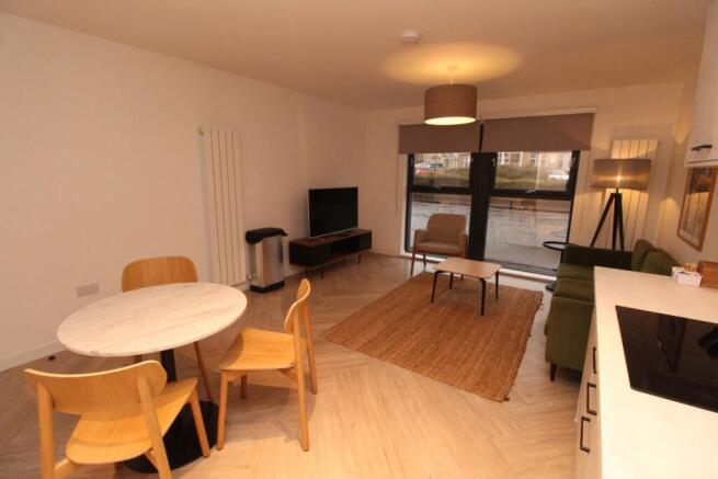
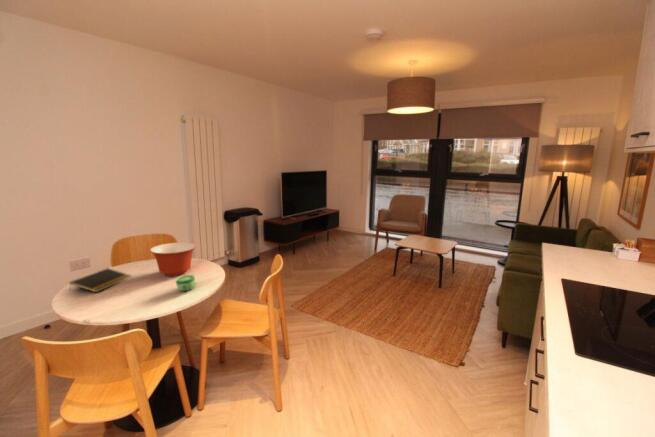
+ mixing bowl [149,242,197,277]
+ cup [175,274,196,292]
+ notepad [69,267,132,293]
